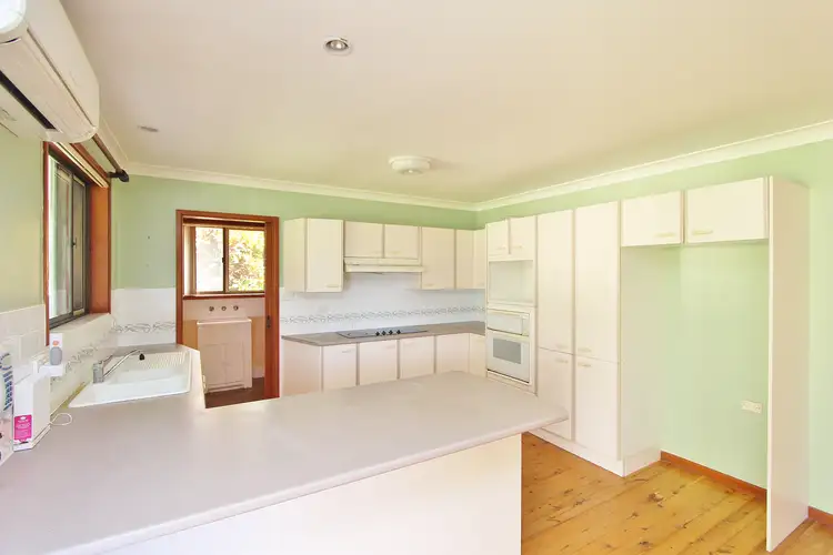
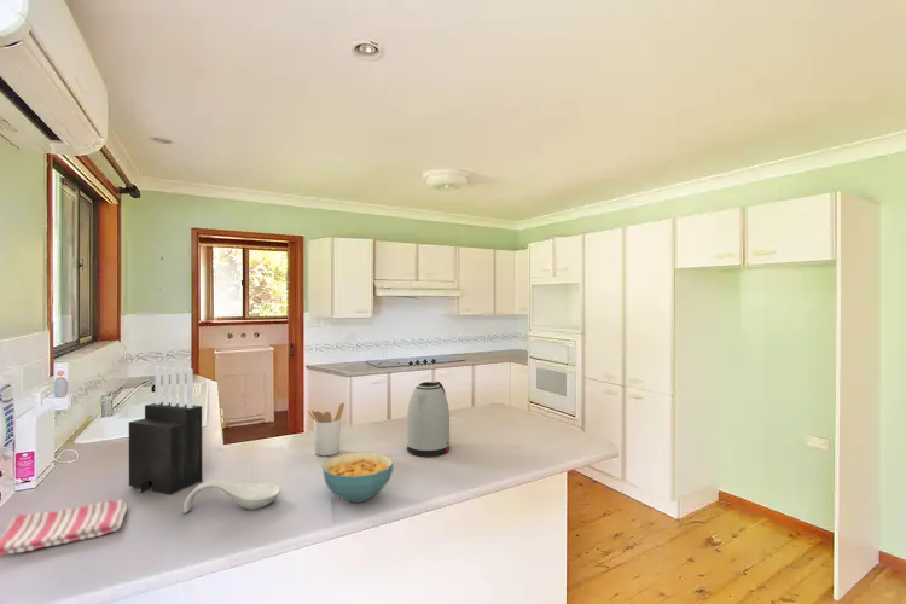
+ spoon rest [182,478,281,515]
+ dish towel [0,499,128,558]
+ utensil holder [307,402,345,457]
+ cereal bowl [321,451,395,504]
+ knife block [128,365,203,495]
+ kettle [406,381,451,458]
